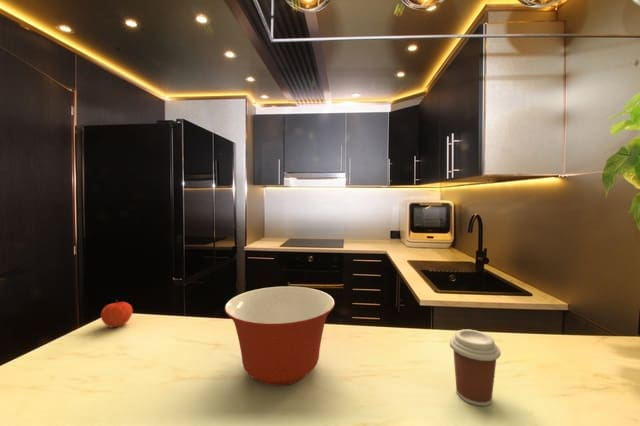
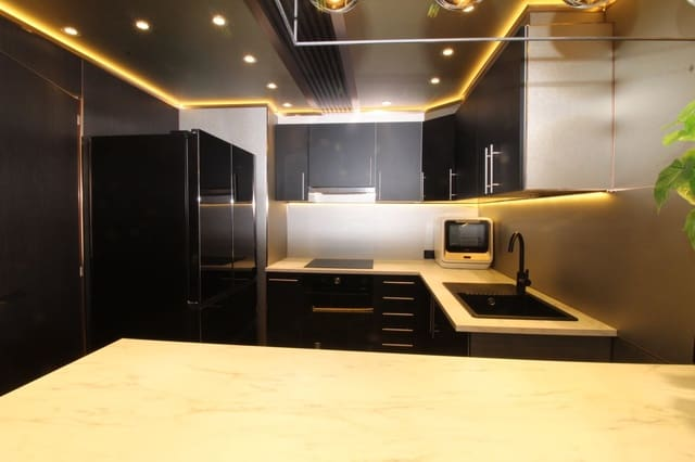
- apple [100,299,134,328]
- mixing bowl [224,286,336,386]
- coffee cup [449,329,502,407]
